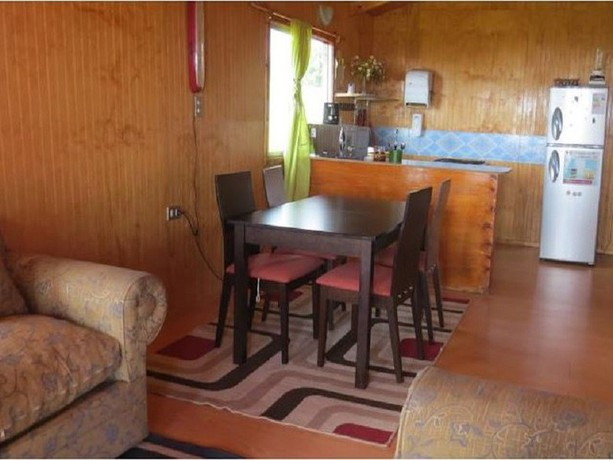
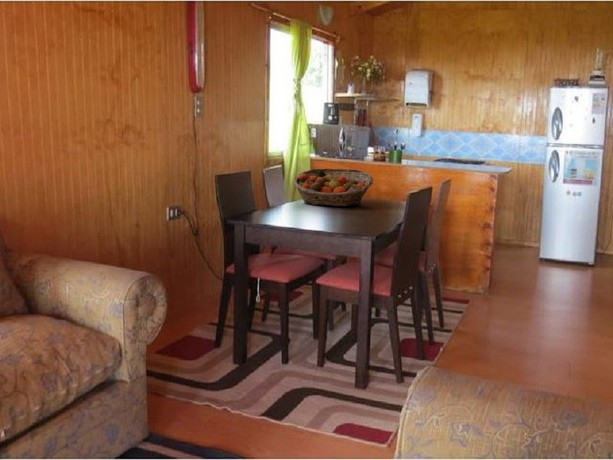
+ fruit basket [292,167,374,207]
